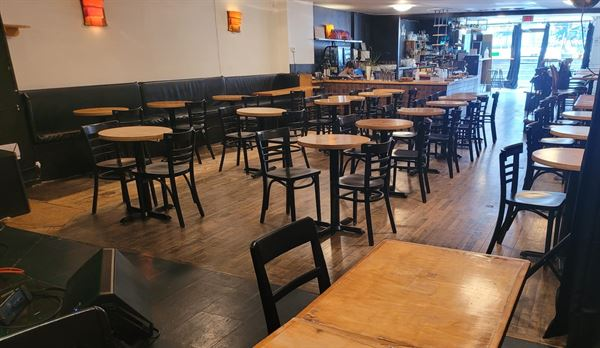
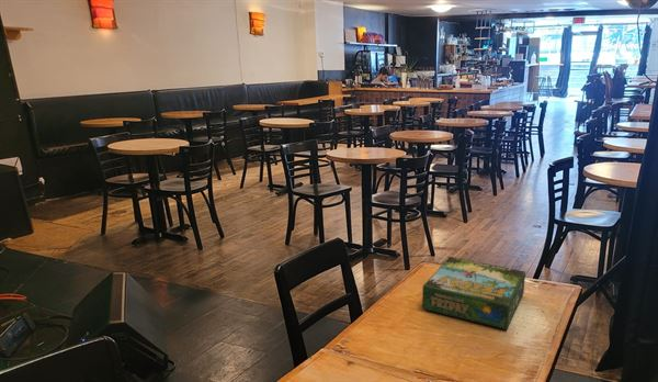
+ board game [421,256,526,332]
